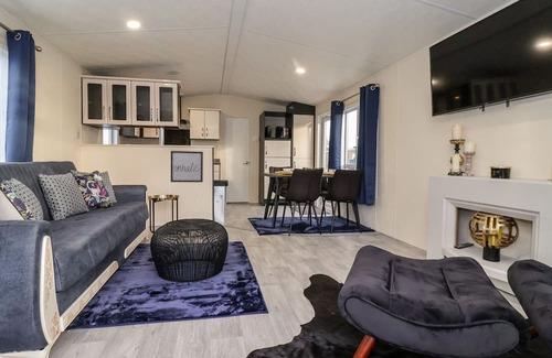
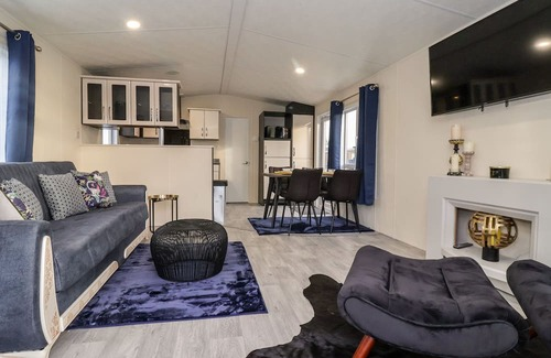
- wall art [170,150,204,183]
